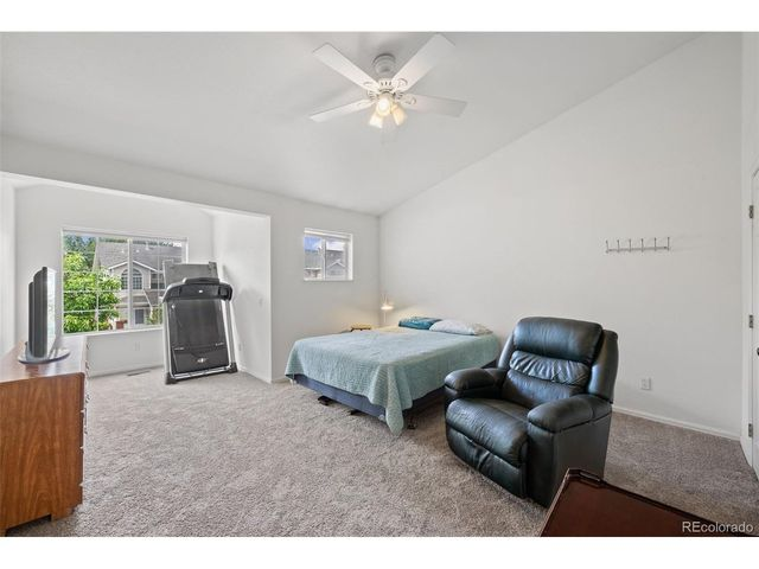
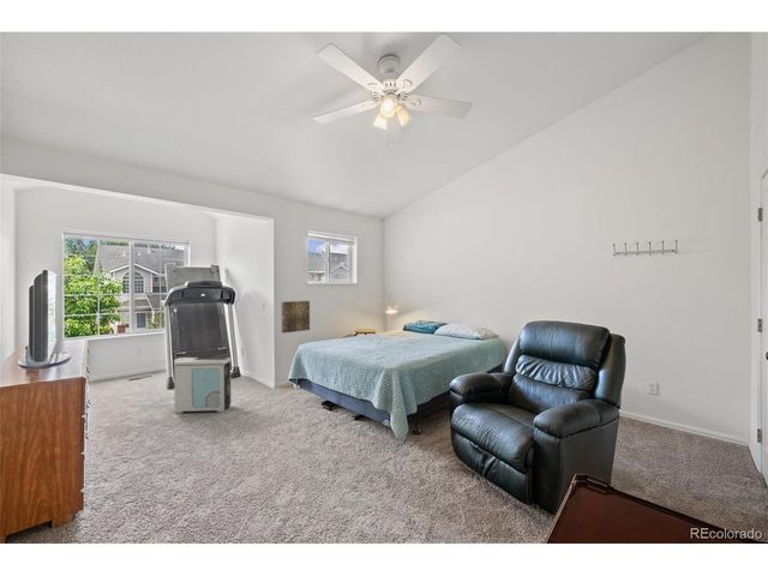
+ wall art [281,300,311,334]
+ air purifier [173,356,233,414]
